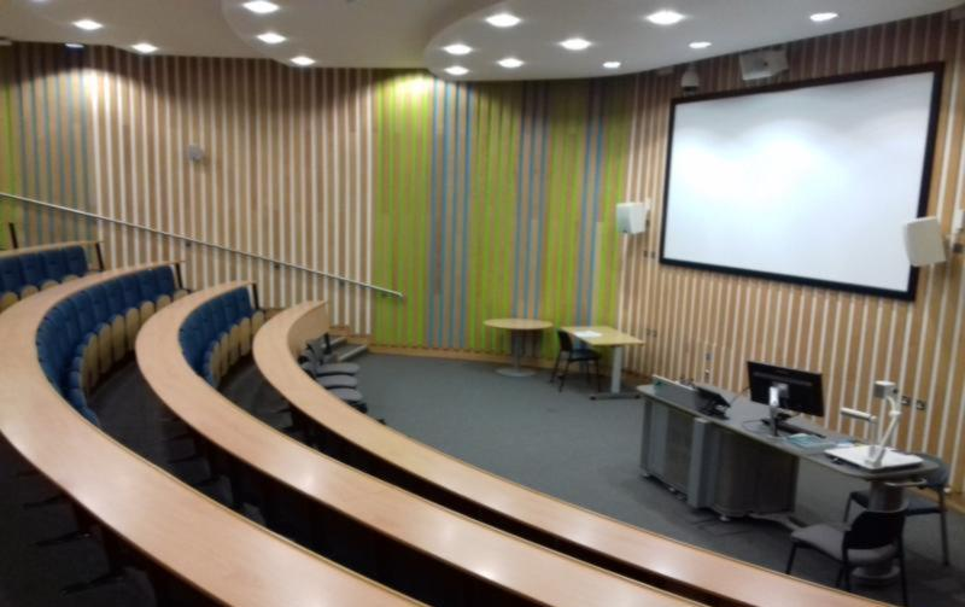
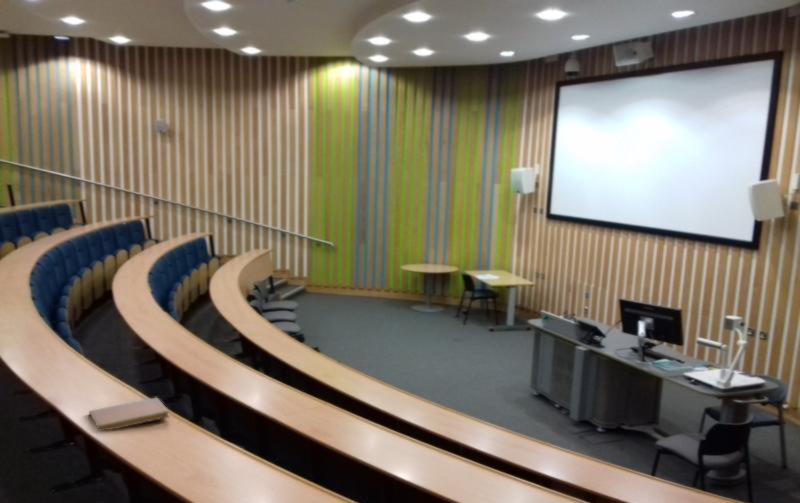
+ notebook [88,396,170,432]
